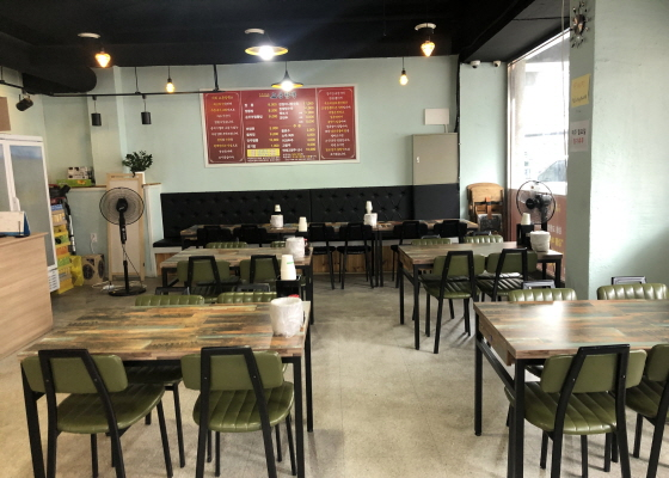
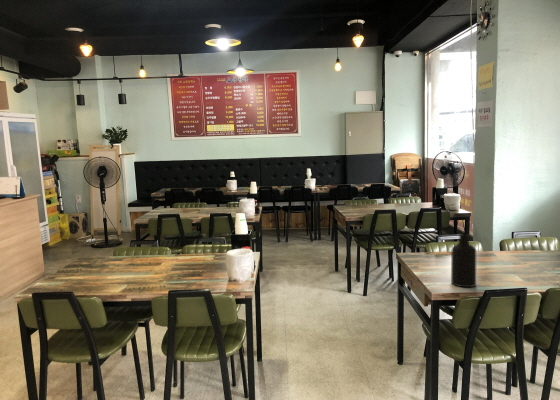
+ bottle [450,232,477,288]
